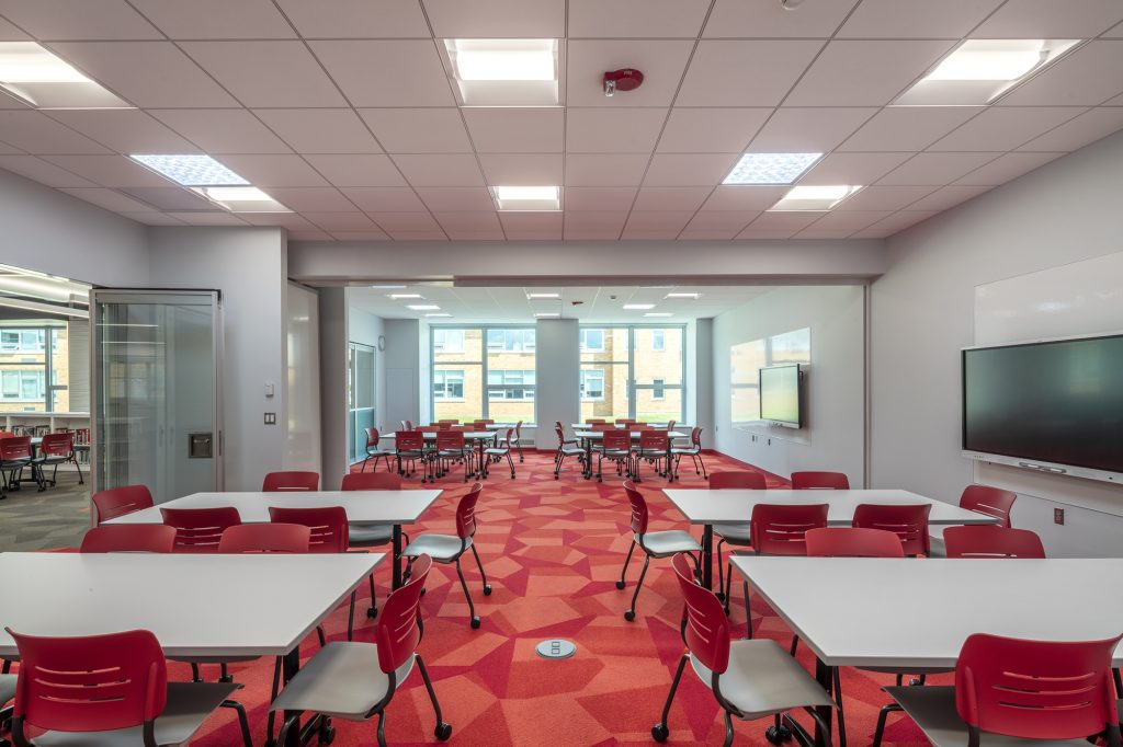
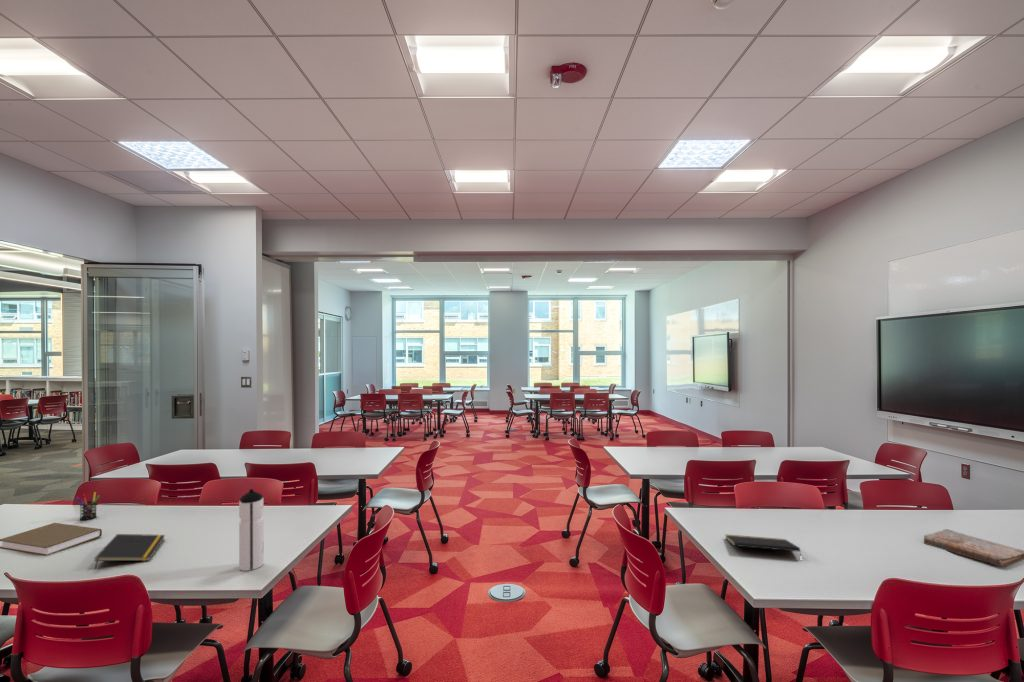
+ book [923,528,1024,568]
+ notepad [93,533,166,571]
+ book [0,522,103,557]
+ notepad [724,533,802,555]
+ pen holder [75,491,100,521]
+ water bottle [238,488,265,572]
